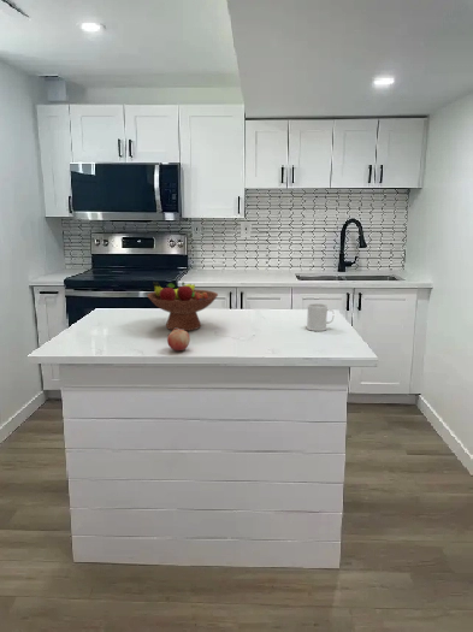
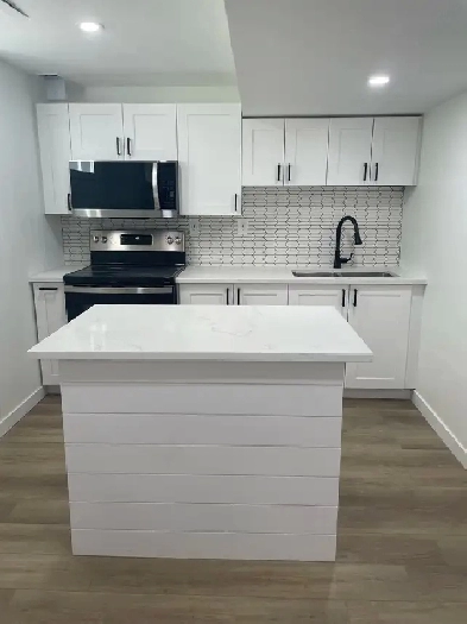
- fruit [166,329,191,352]
- mug [306,302,335,332]
- fruit bowl [146,280,219,332]
